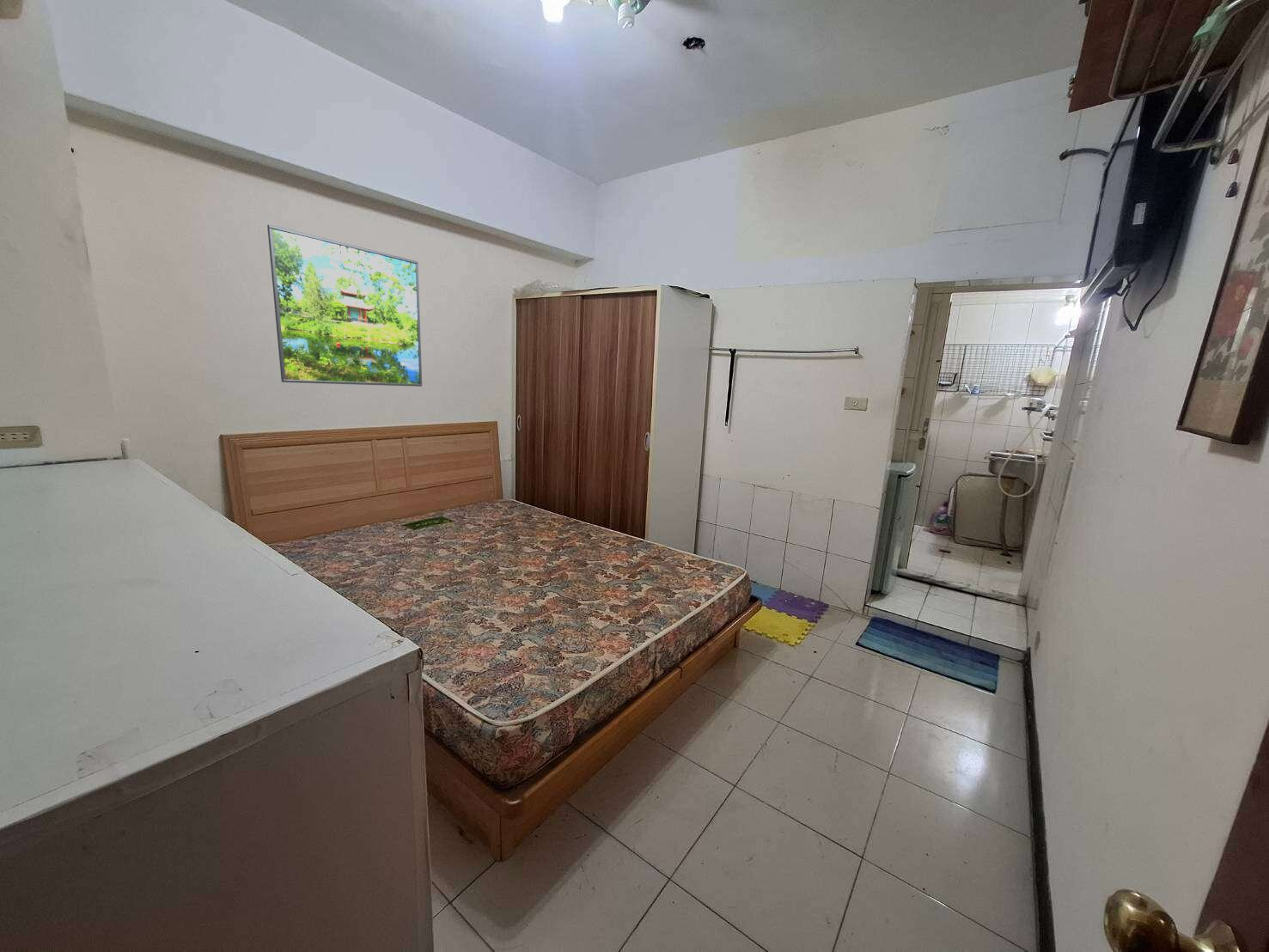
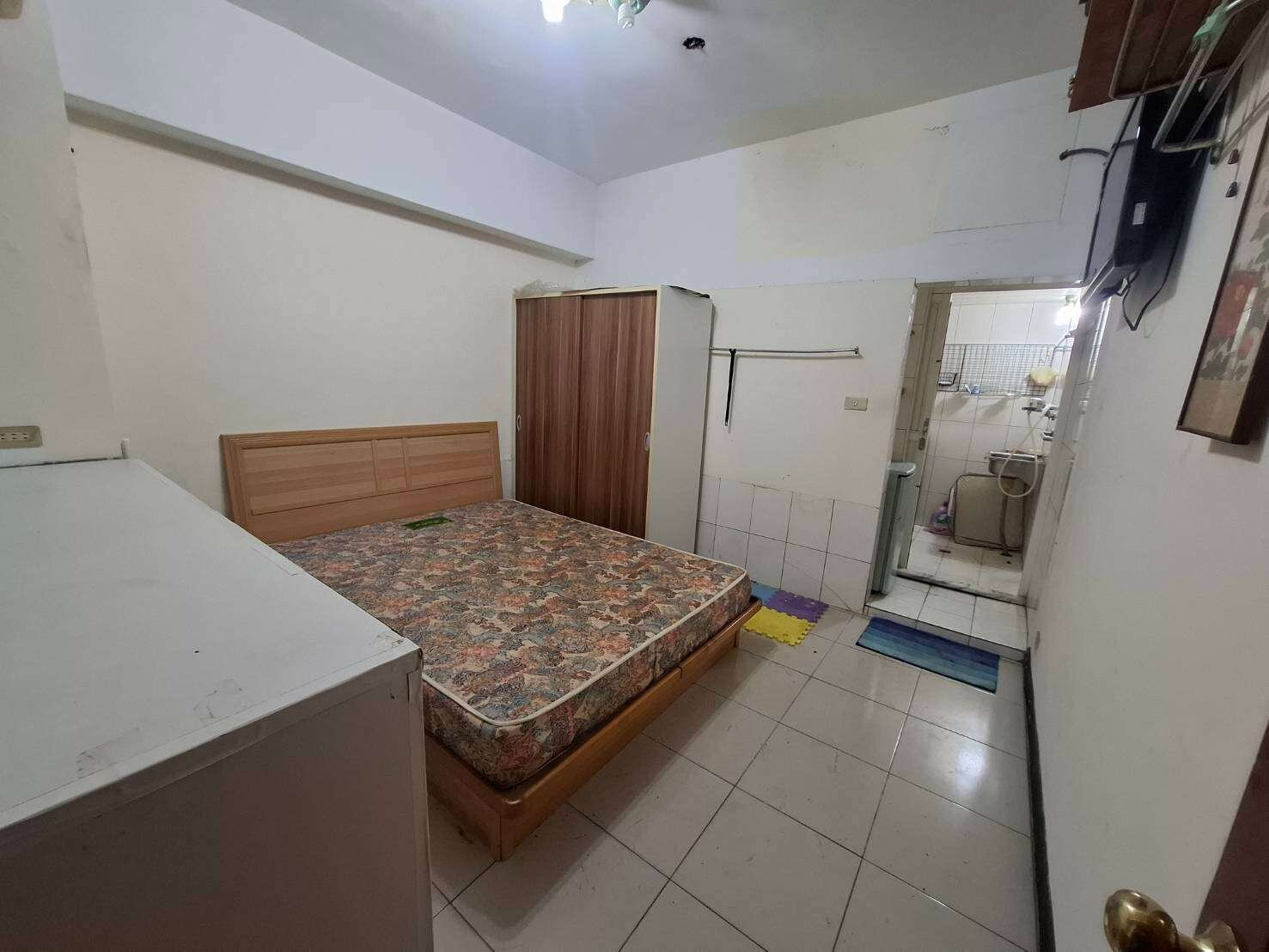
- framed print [266,223,423,388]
